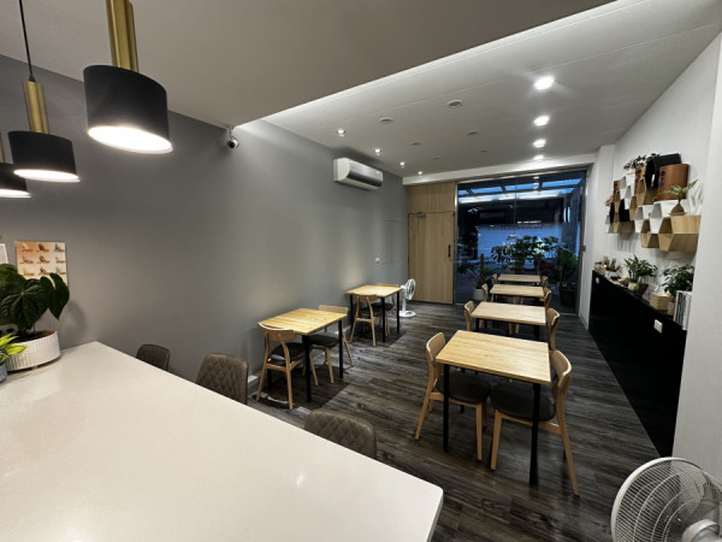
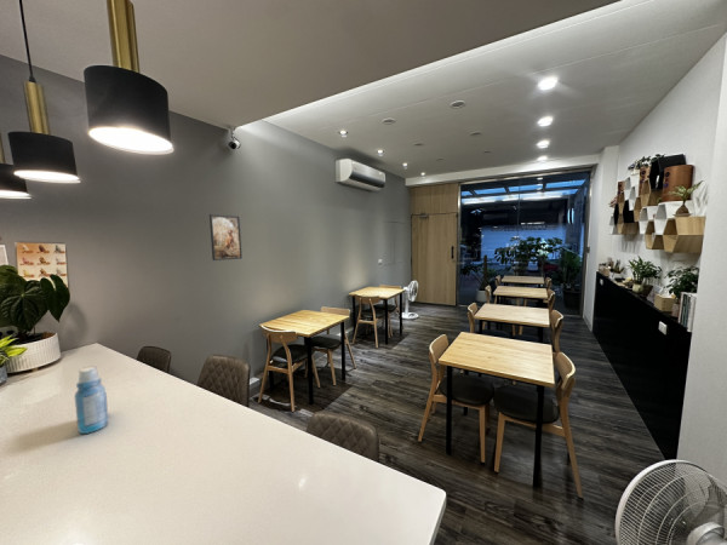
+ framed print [208,213,244,262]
+ bottle [74,365,109,435]
